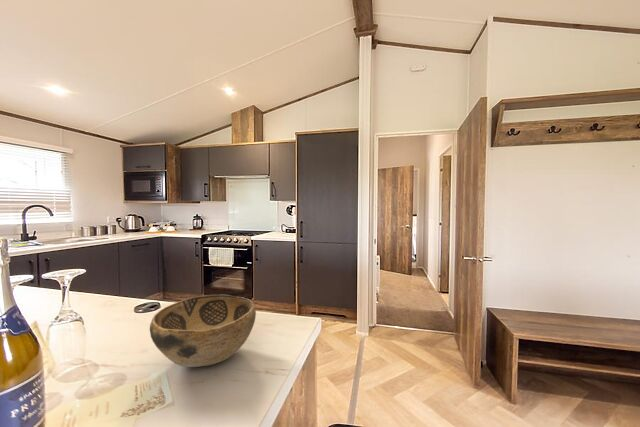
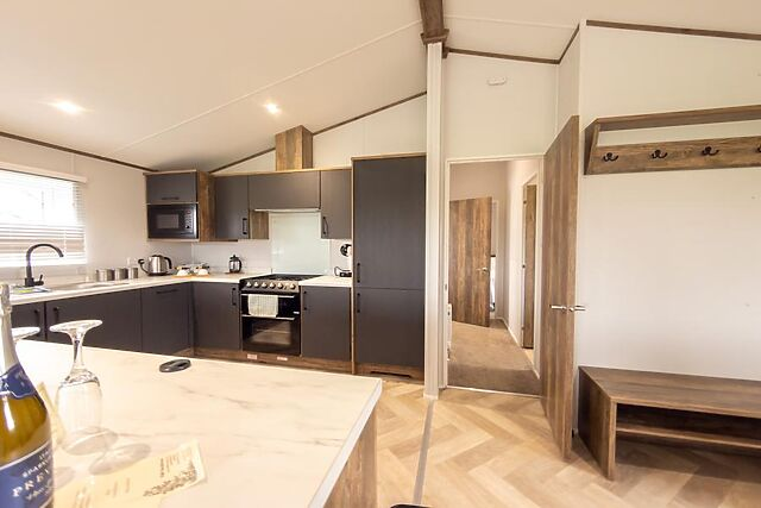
- decorative bowl [149,294,257,368]
